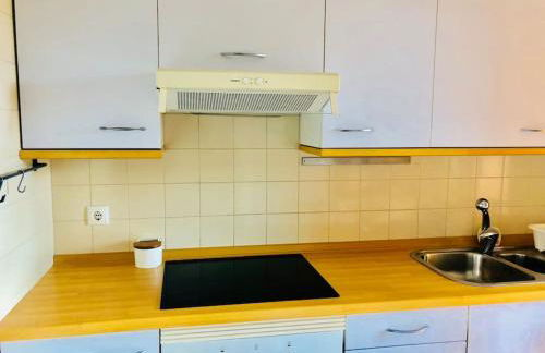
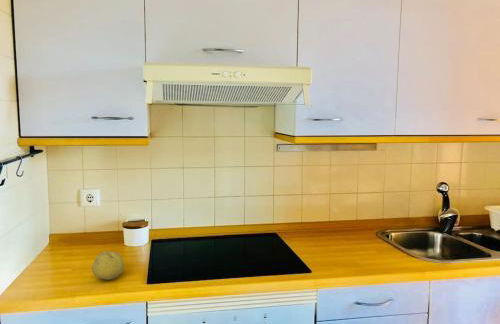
+ fruit [91,250,125,281]
